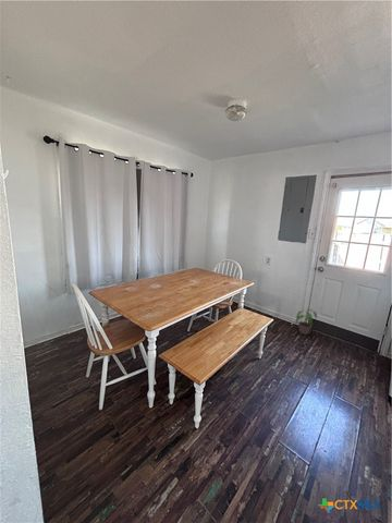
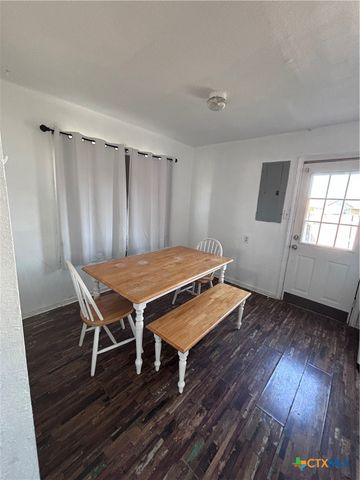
- potted plant [294,308,318,336]
